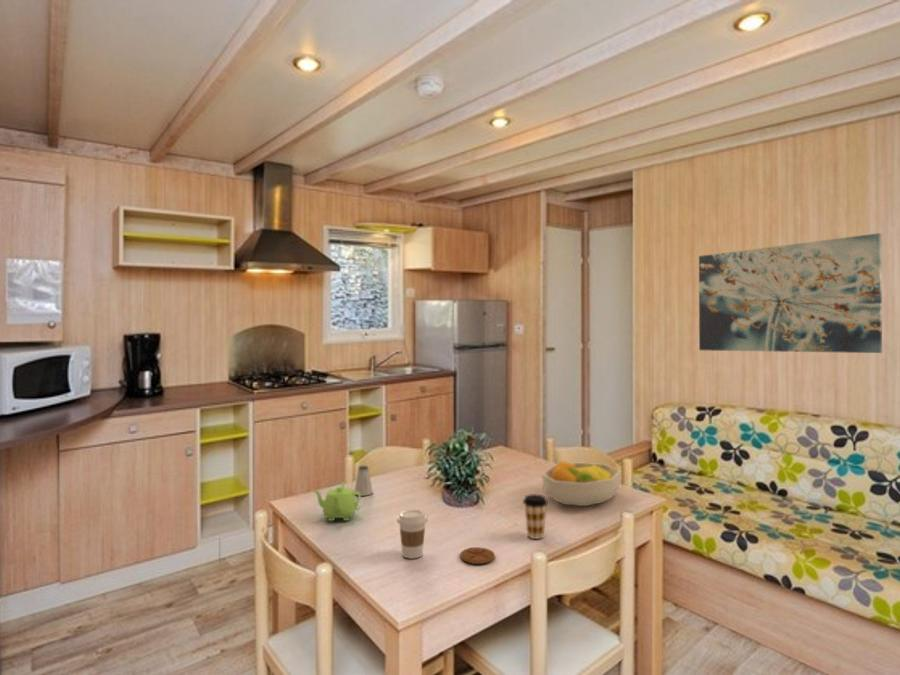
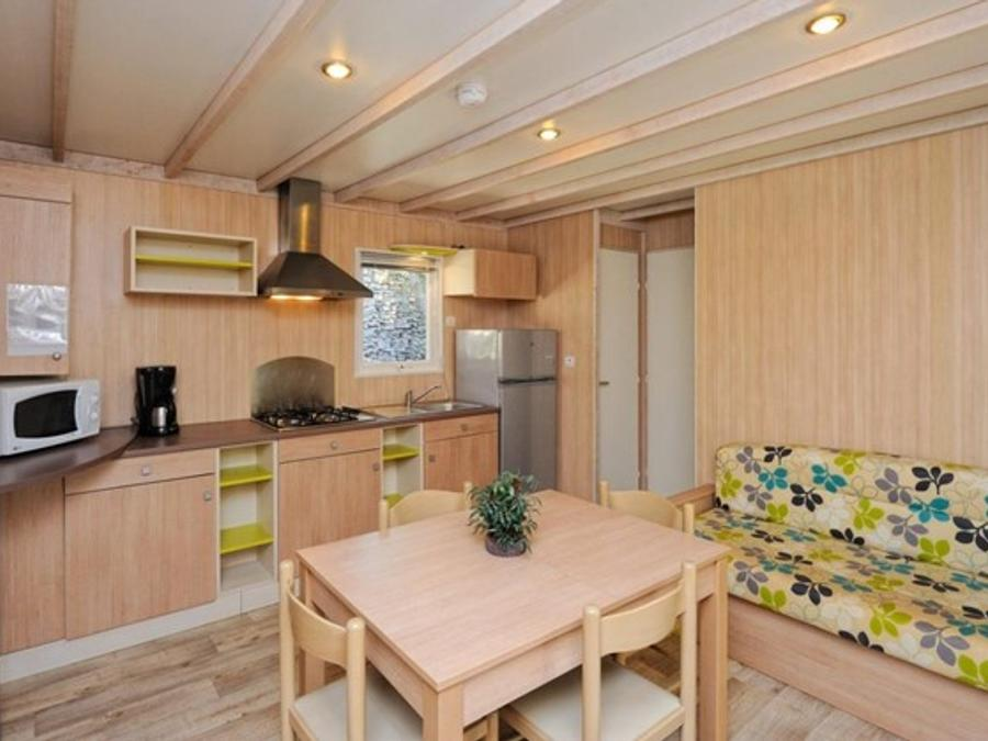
- coffee cup [396,509,429,559]
- wall art [698,232,883,354]
- saltshaker [353,465,374,497]
- fruit bowl [541,460,622,507]
- coffee cup [522,493,549,540]
- coaster [459,546,496,565]
- teapot [312,481,361,522]
